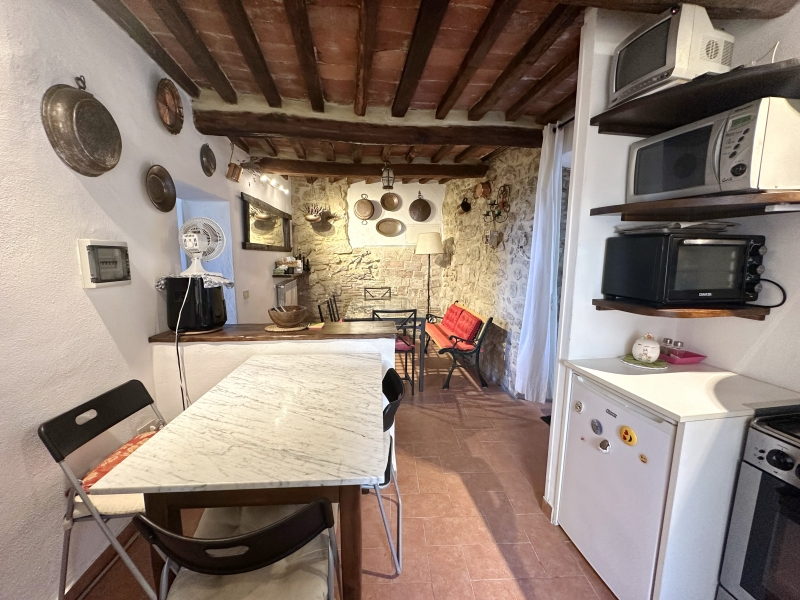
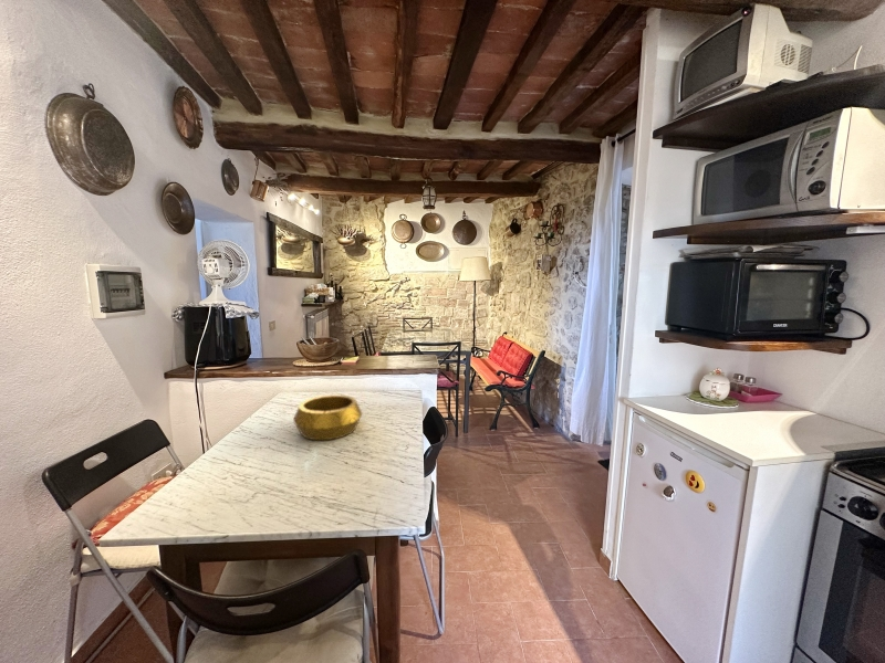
+ decorative bowl [292,393,363,441]
